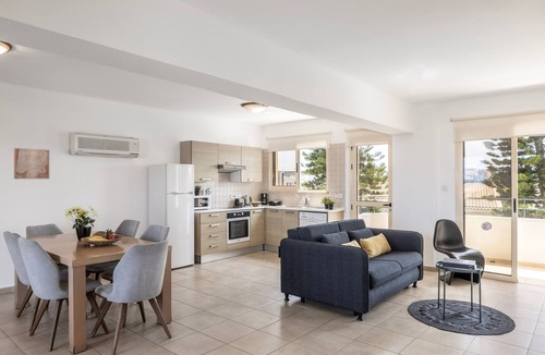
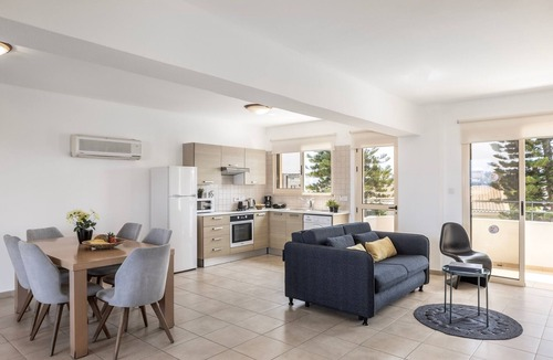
- wall art [13,147,50,180]
